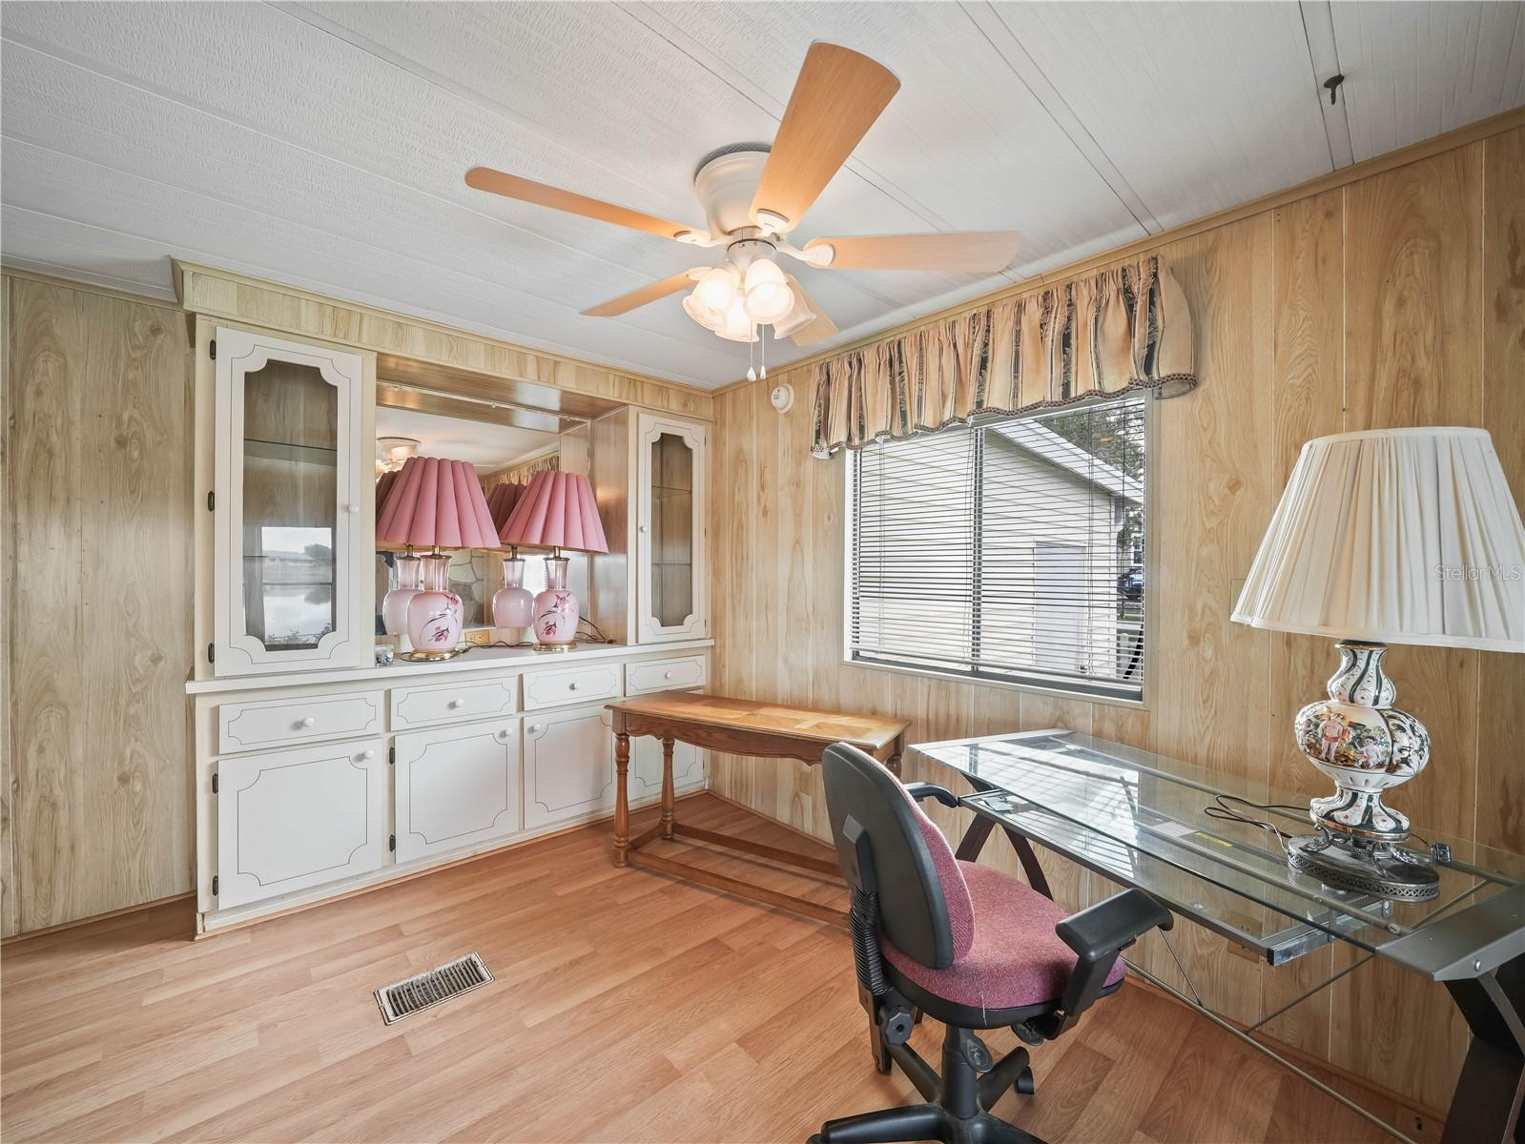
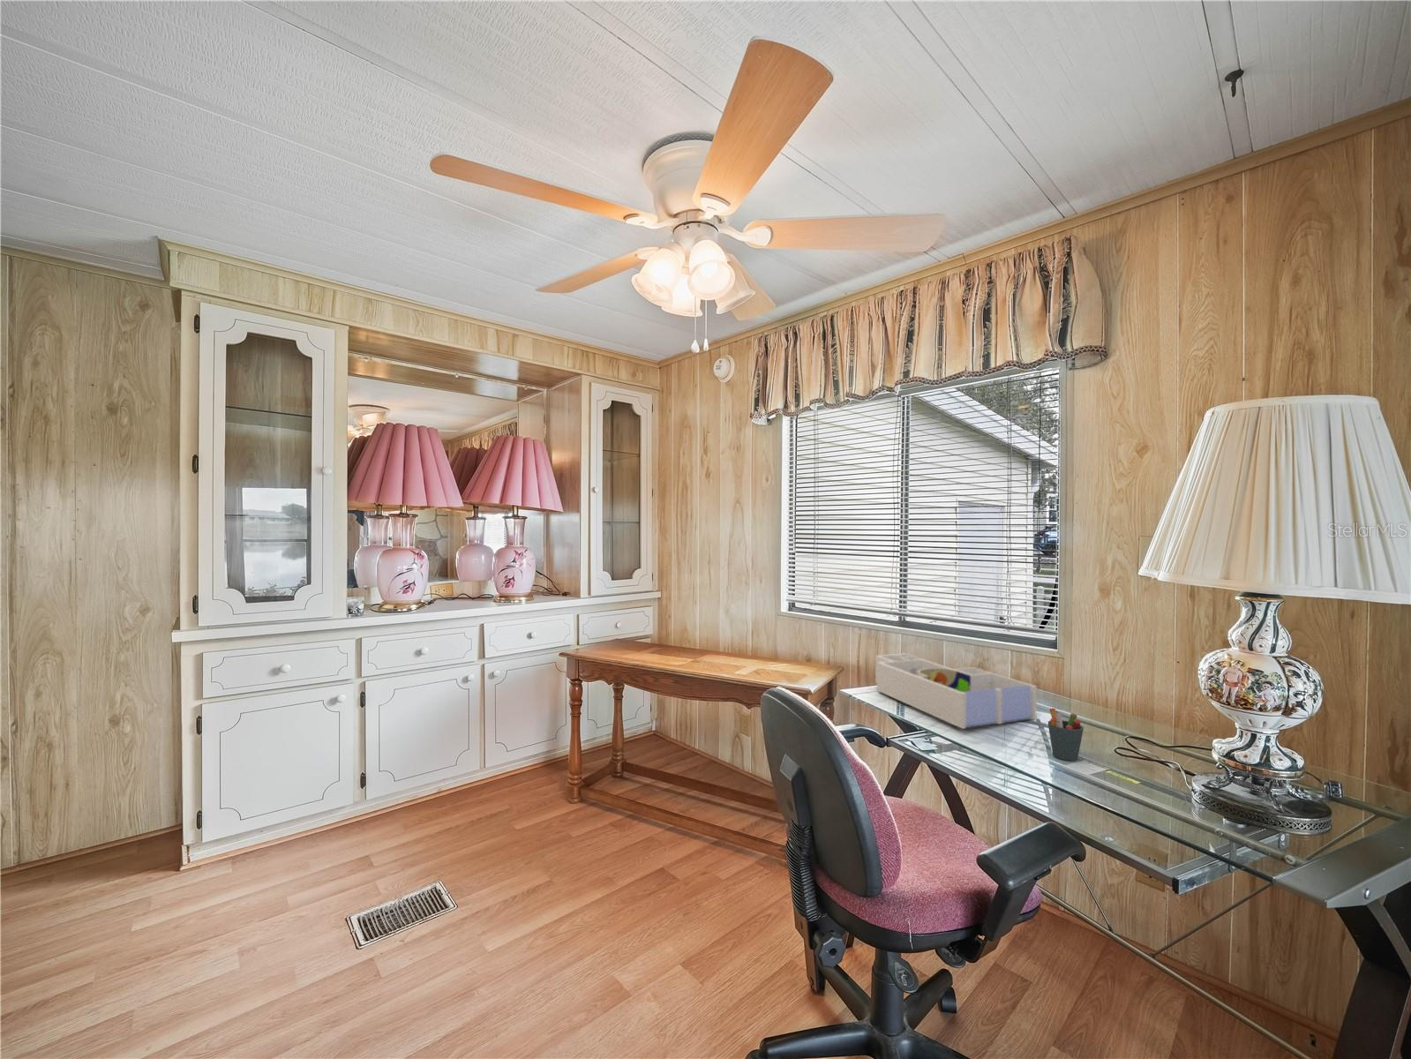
+ pen holder [1047,707,1084,762]
+ desk organizer [874,653,1037,730]
